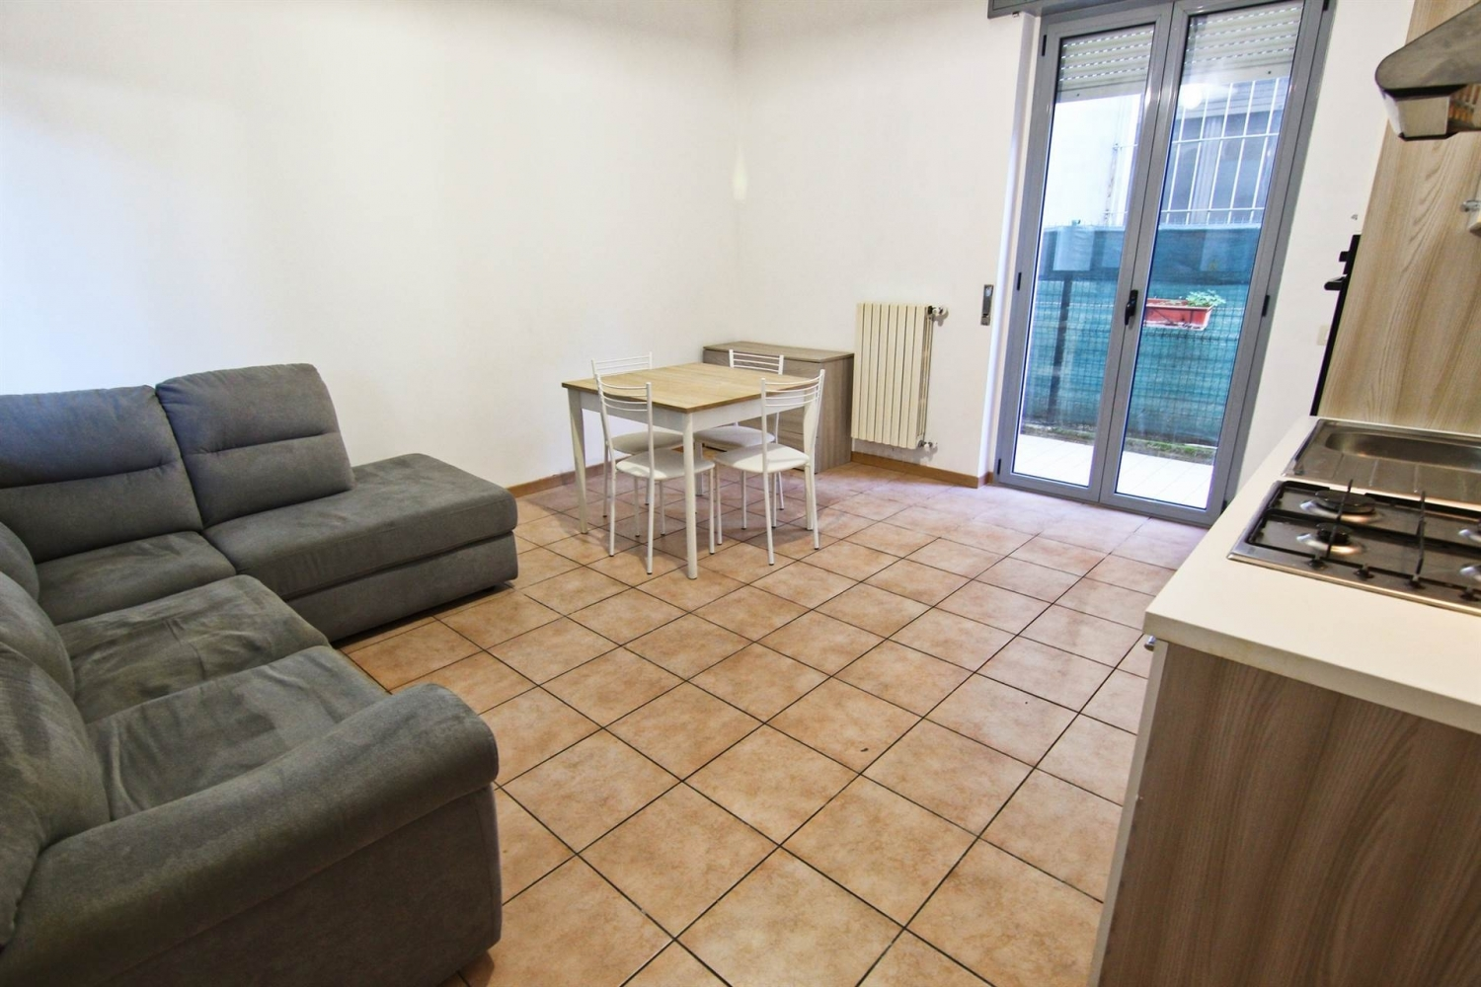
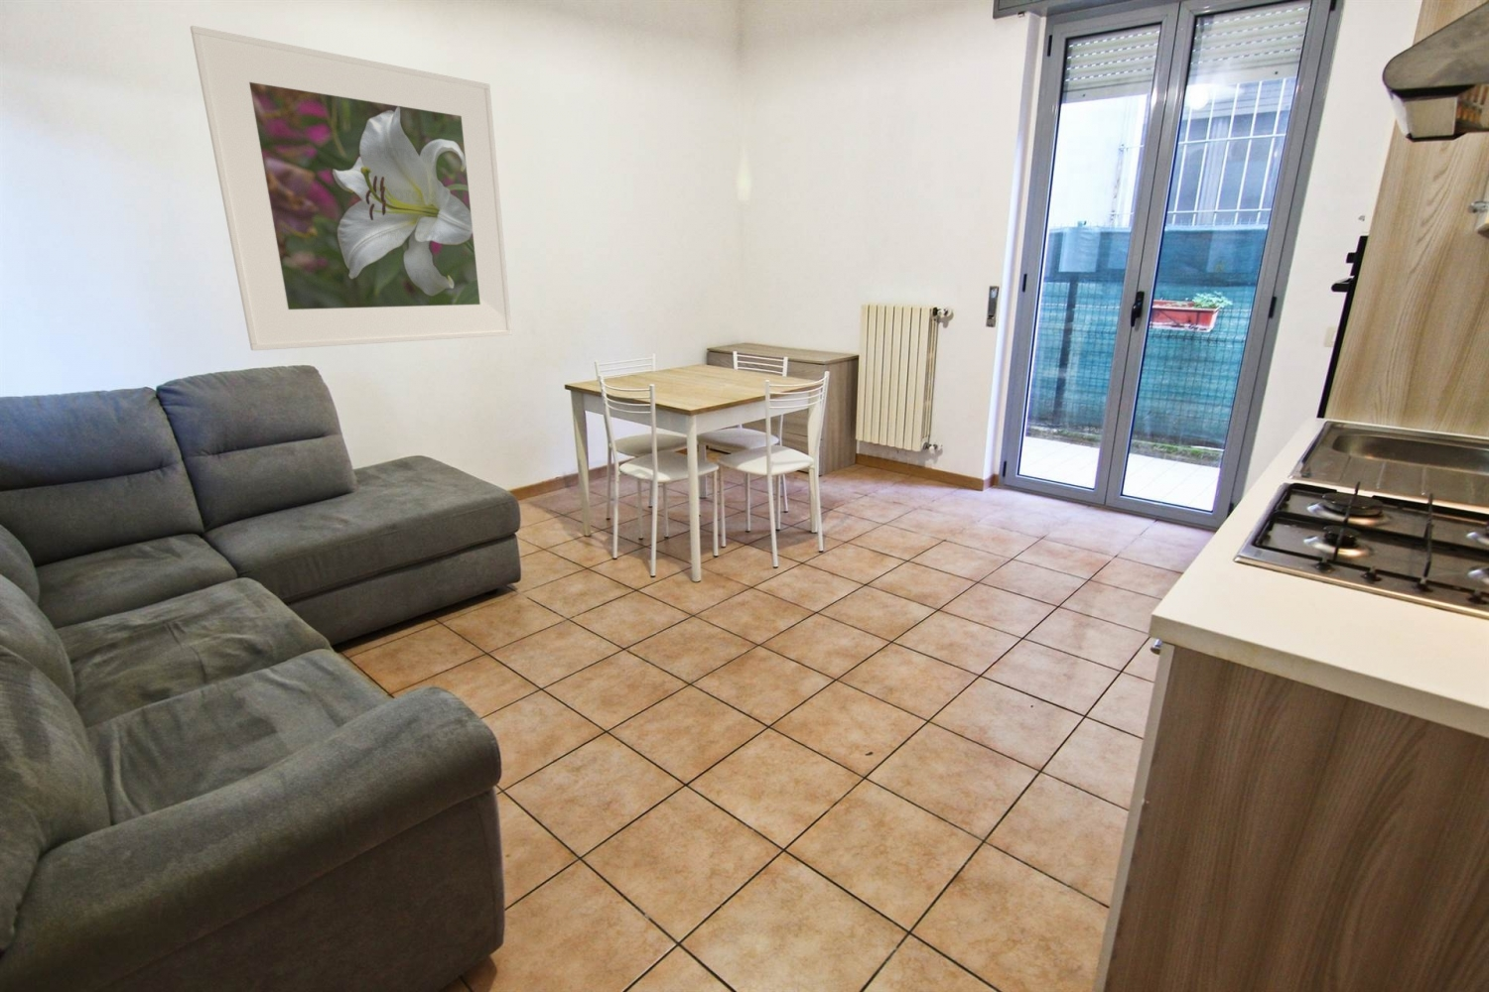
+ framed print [189,24,513,351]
